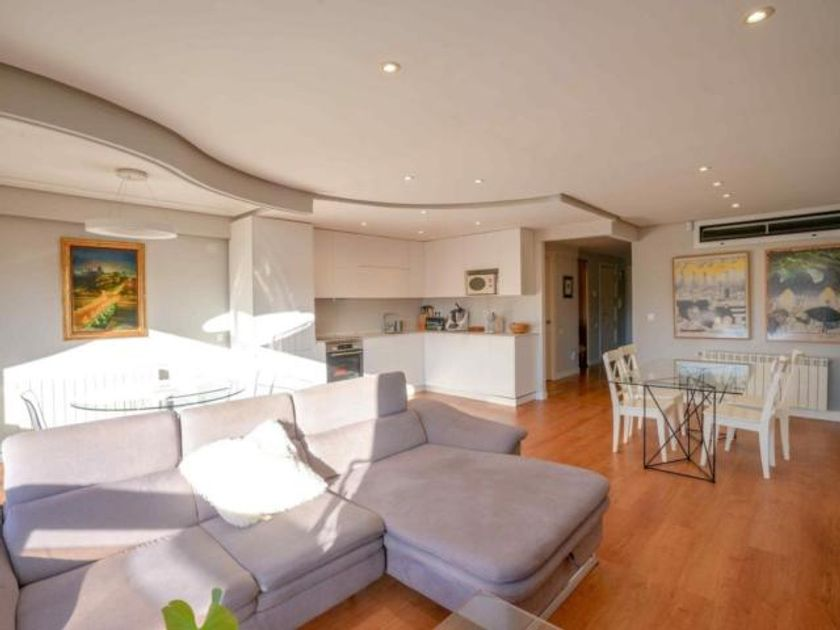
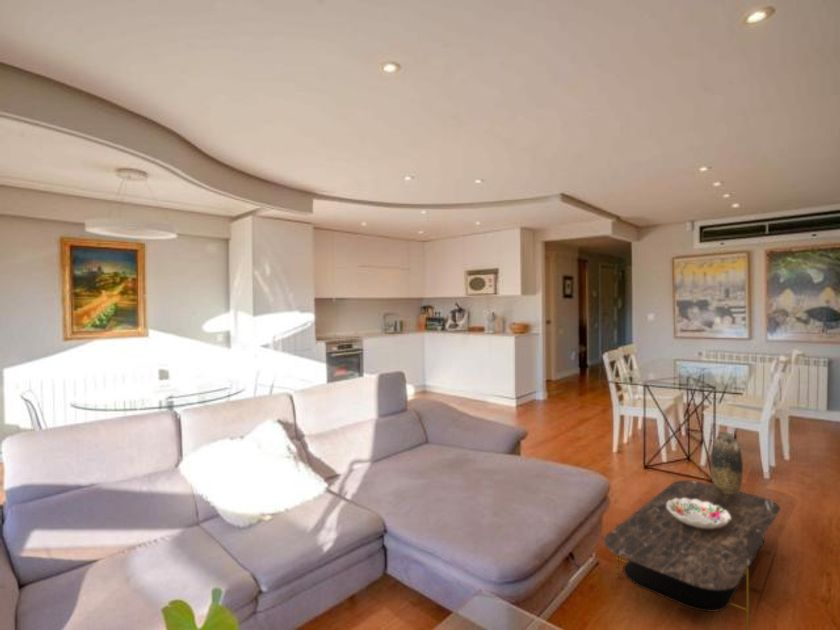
+ coffee table [602,479,781,630]
+ vase [710,431,744,495]
+ decorative bowl [667,498,731,529]
